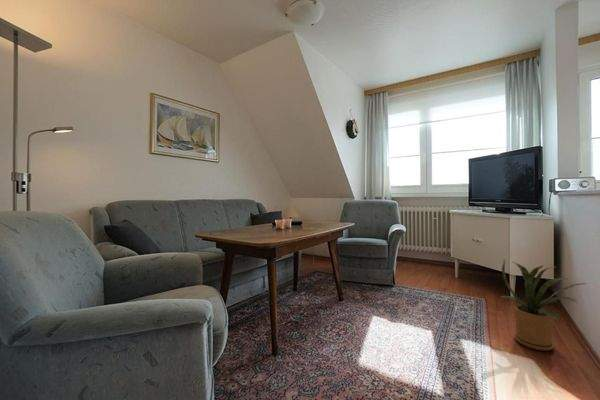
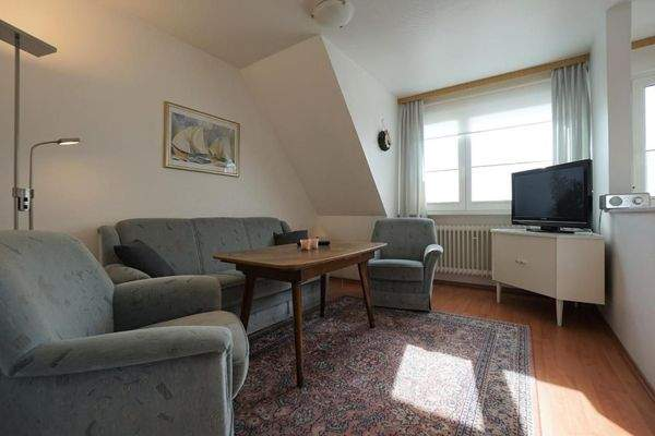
- house plant [499,259,587,352]
